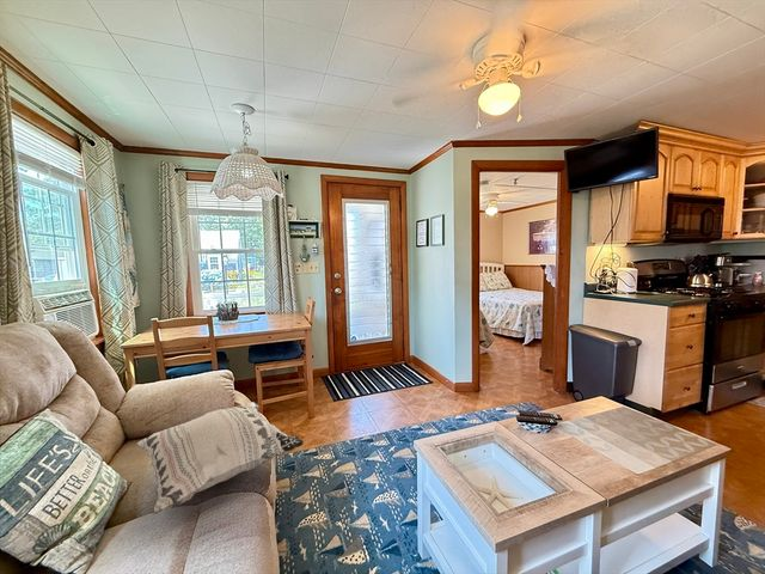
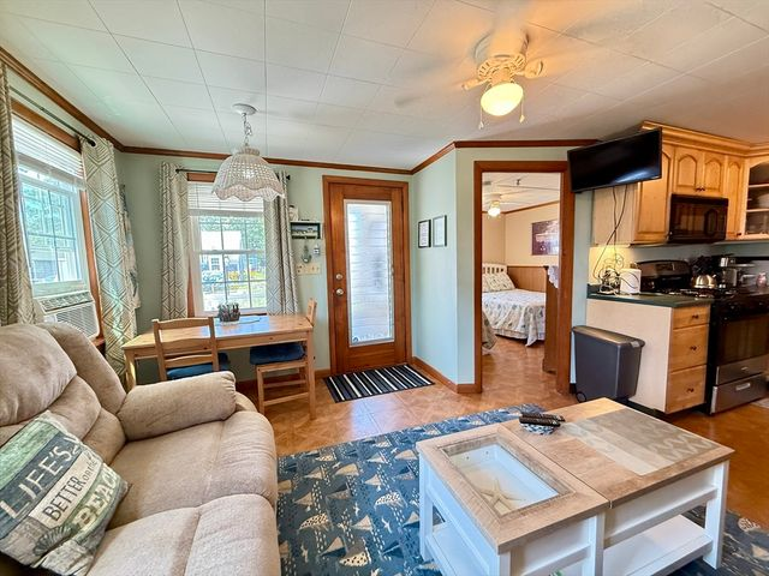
- decorative pillow [135,401,305,515]
